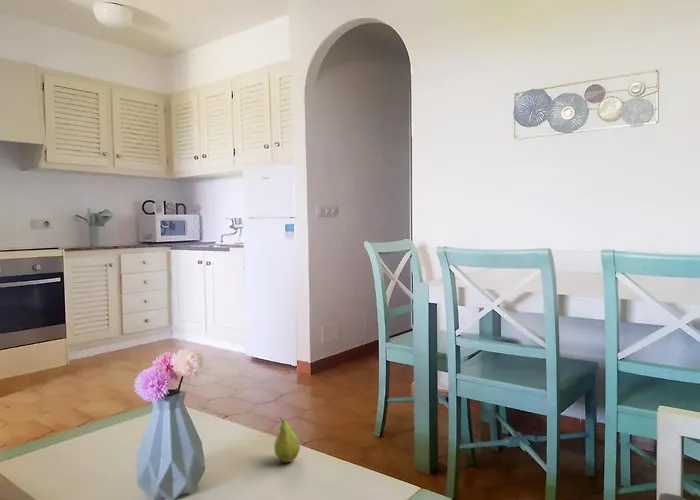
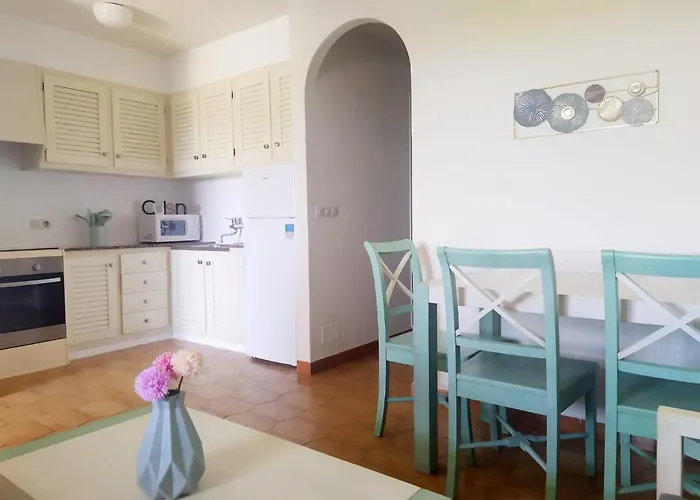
- fruit [273,417,301,463]
